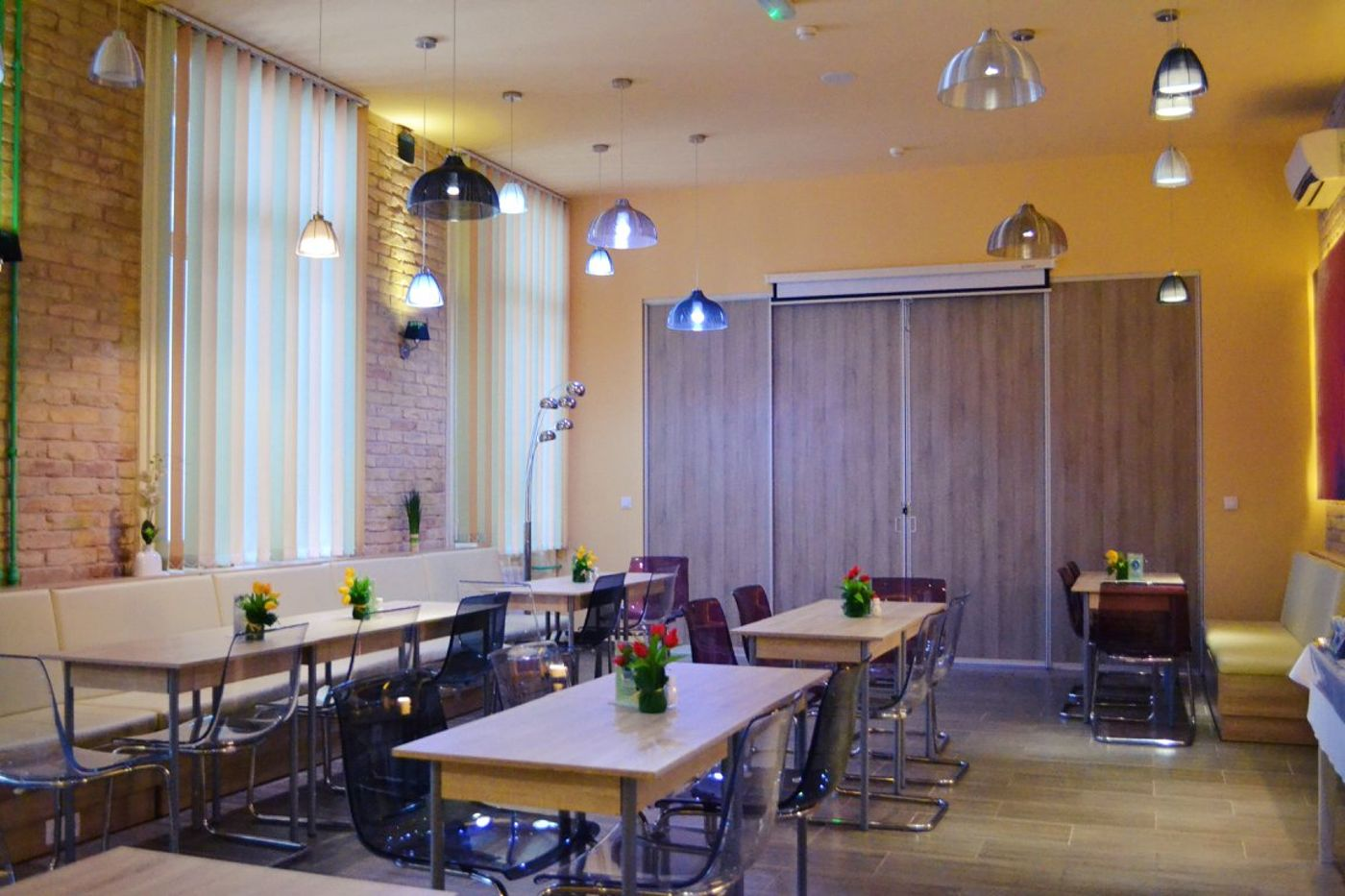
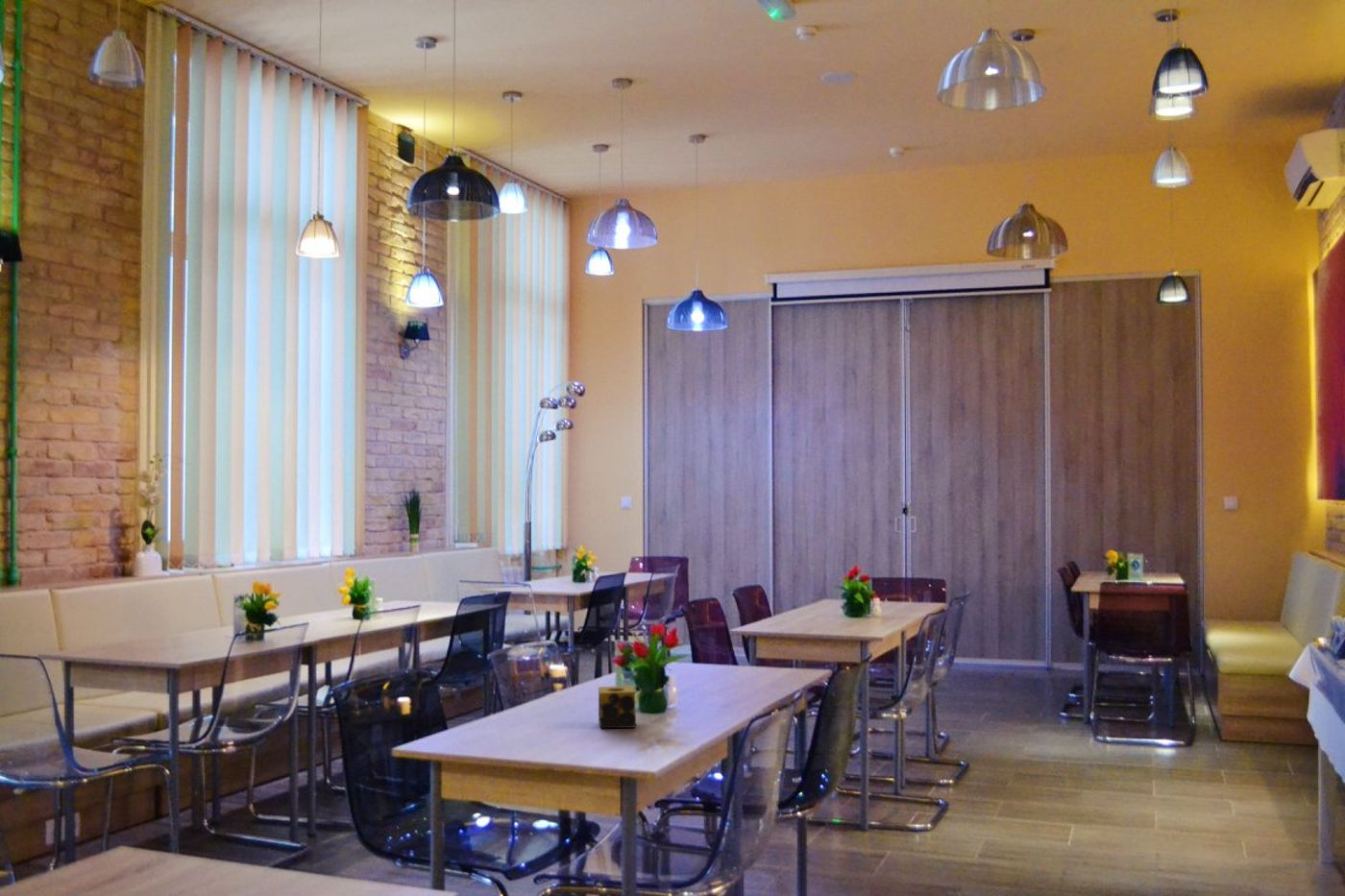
+ candle [598,685,637,730]
